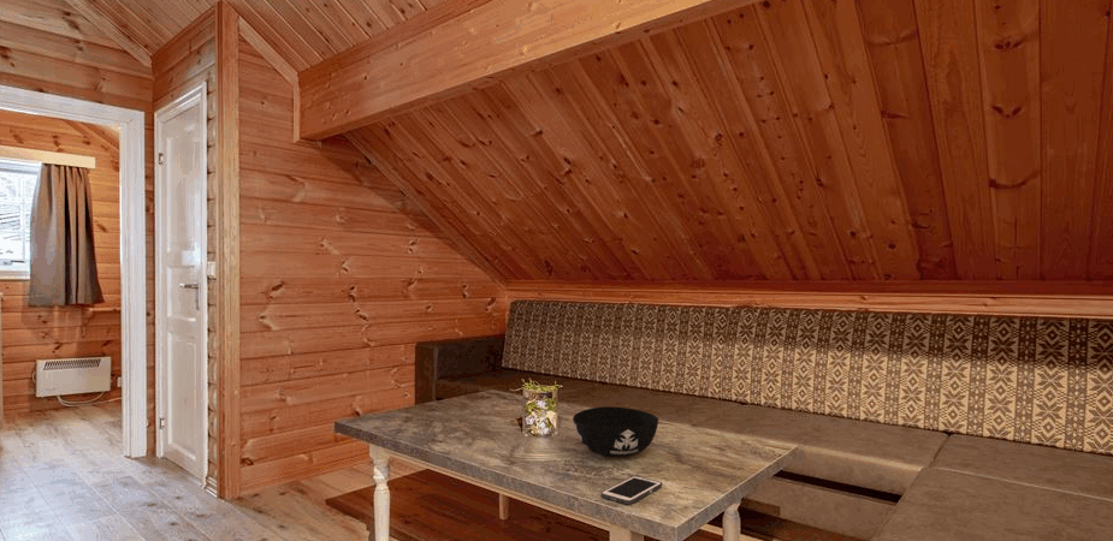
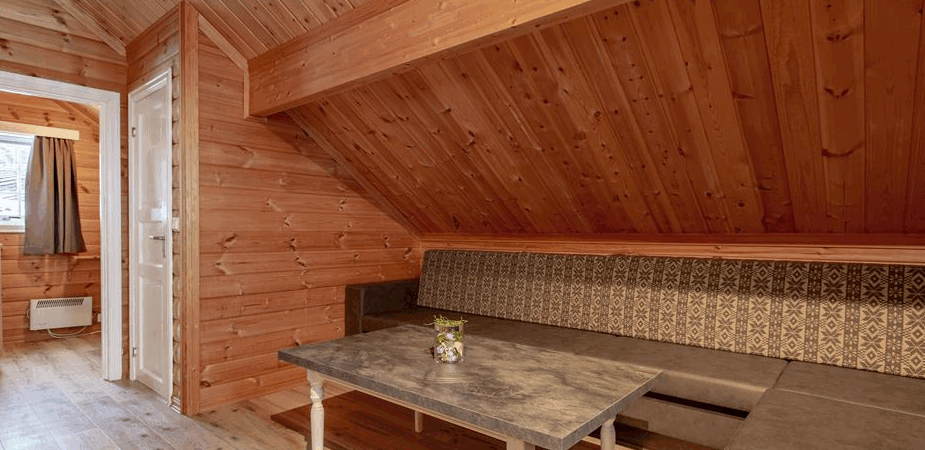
- bowl [572,405,659,458]
- cell phone [600,475,663,506]
